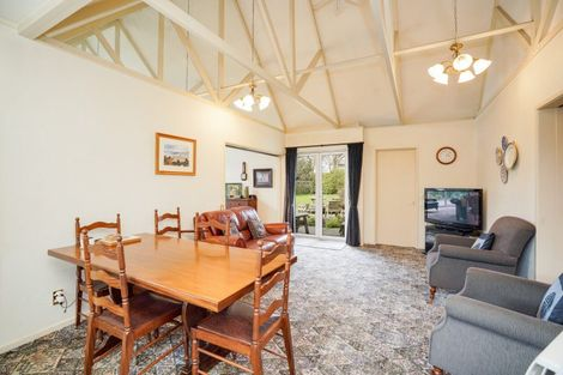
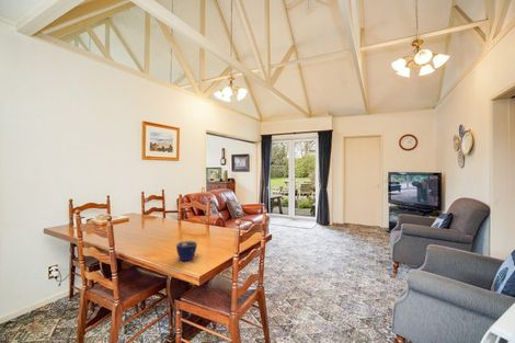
+ cup [175,240,198,262]
